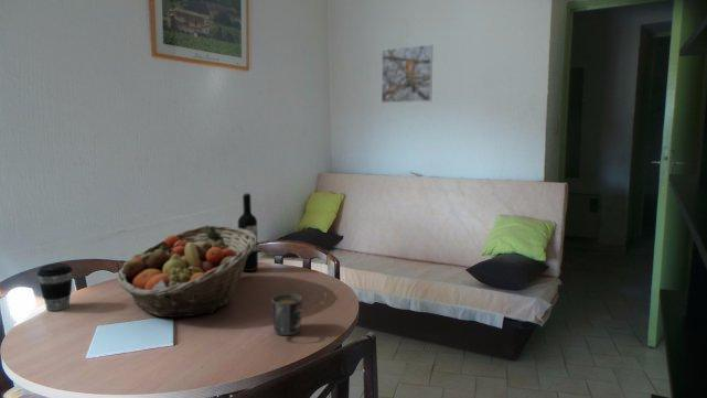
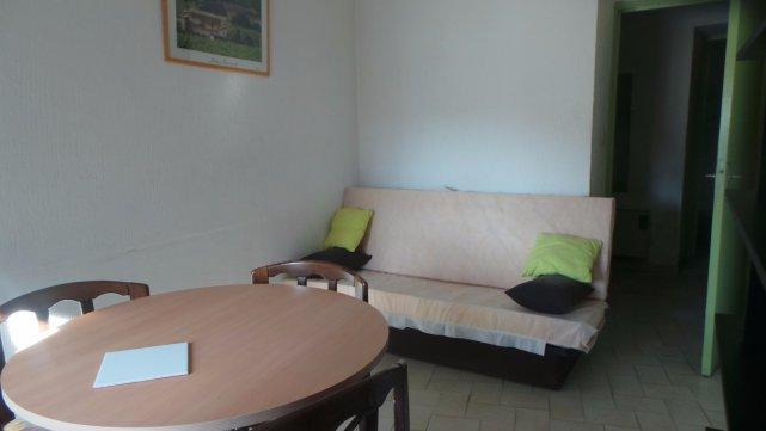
- wine bottle [237,192,259,272]
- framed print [381,43,433,104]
- fruit basket [116,224,256,319]
- coffee cup [36,262,74,312]
- mug [270,292,303,336]
